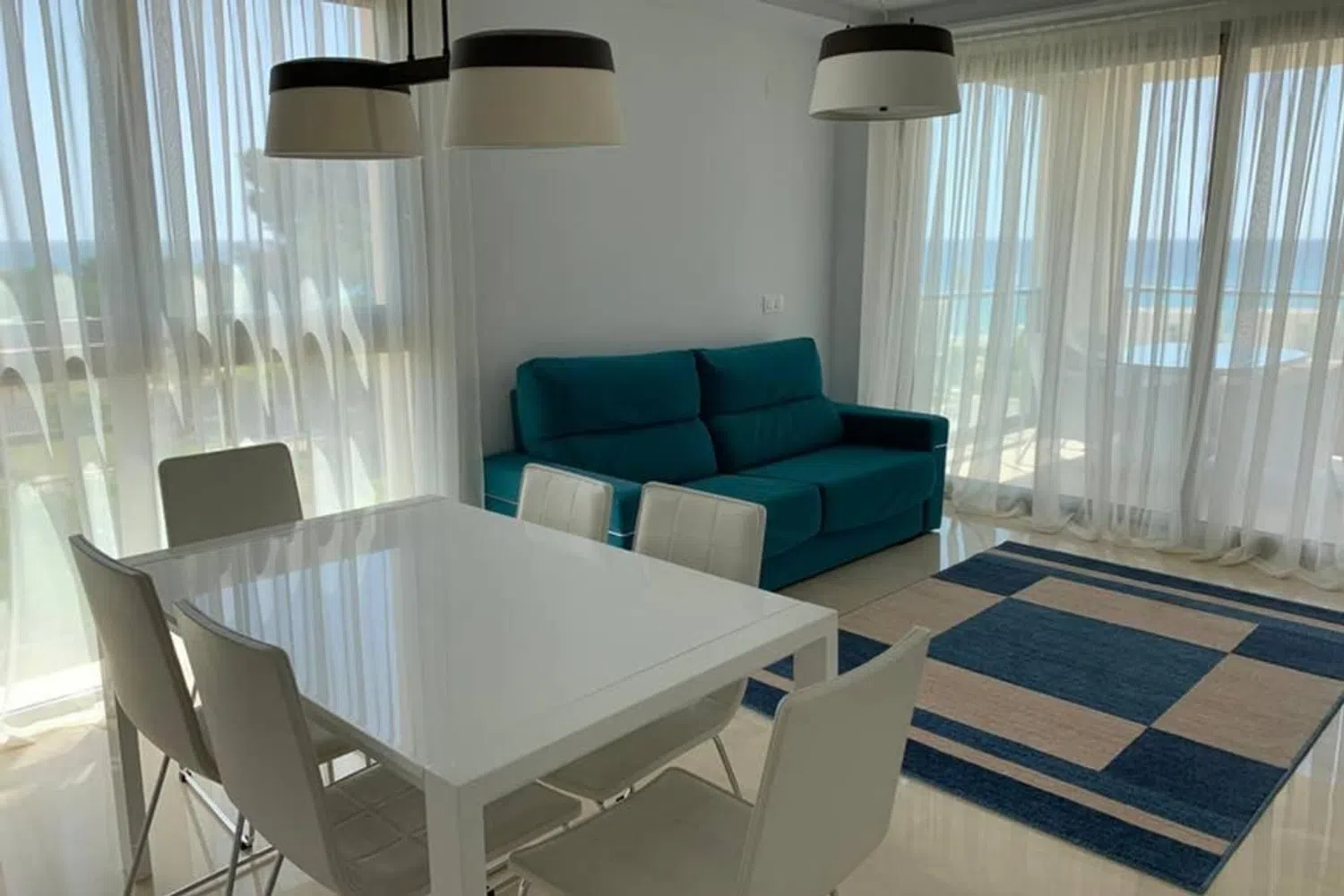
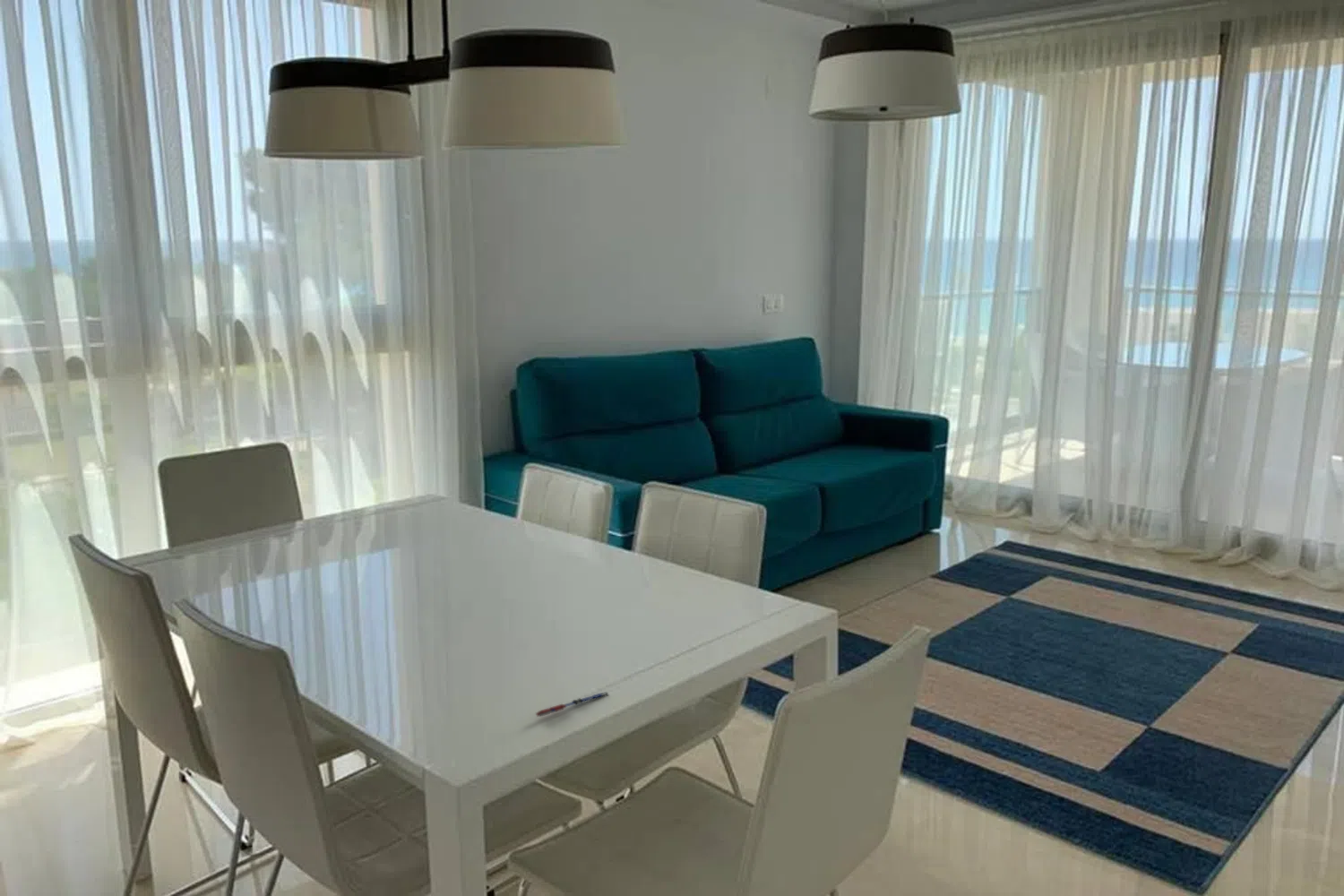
+ pen [535,691,609,718]
